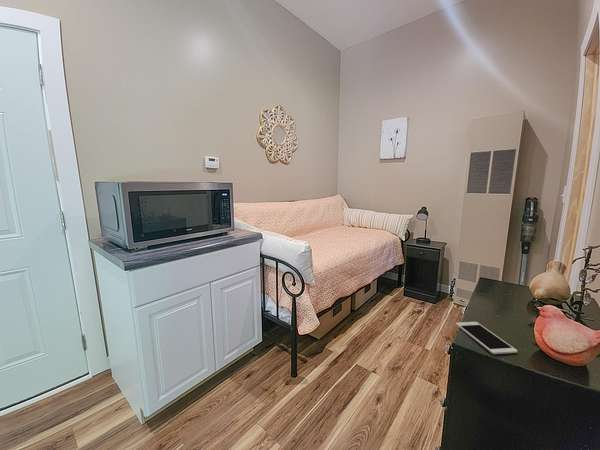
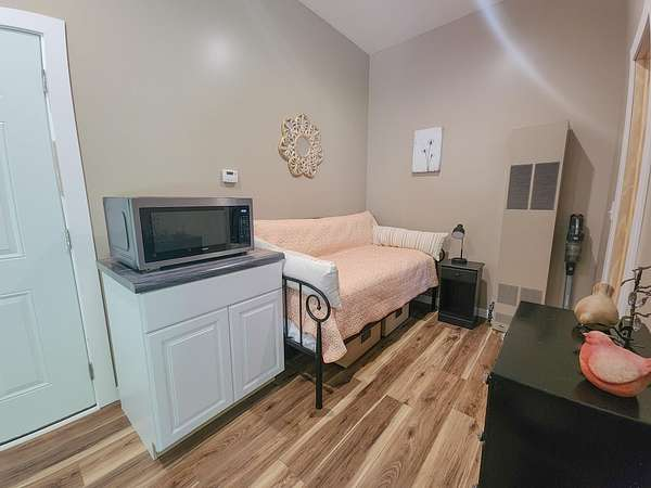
- cell phone [454,321,518,355]
